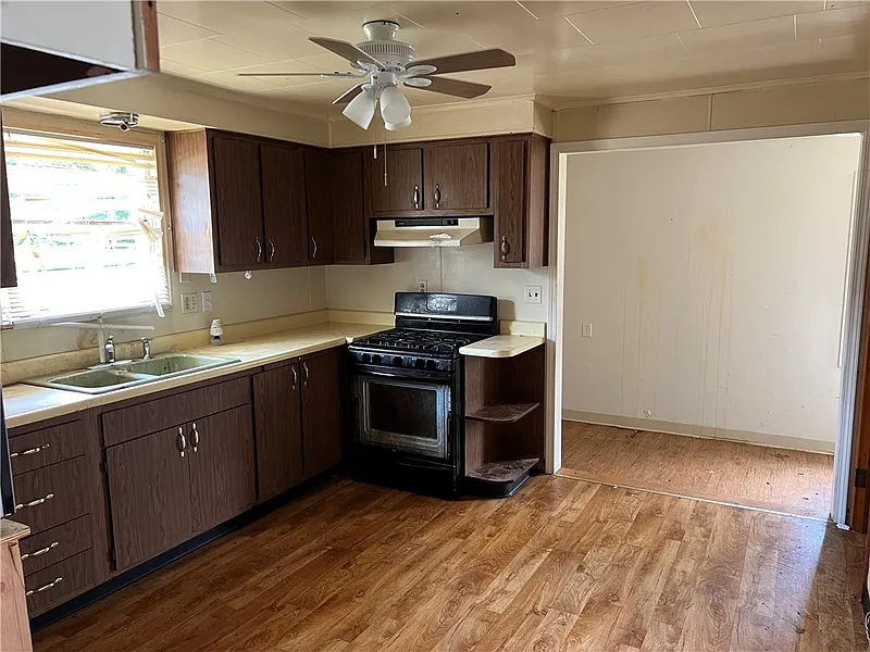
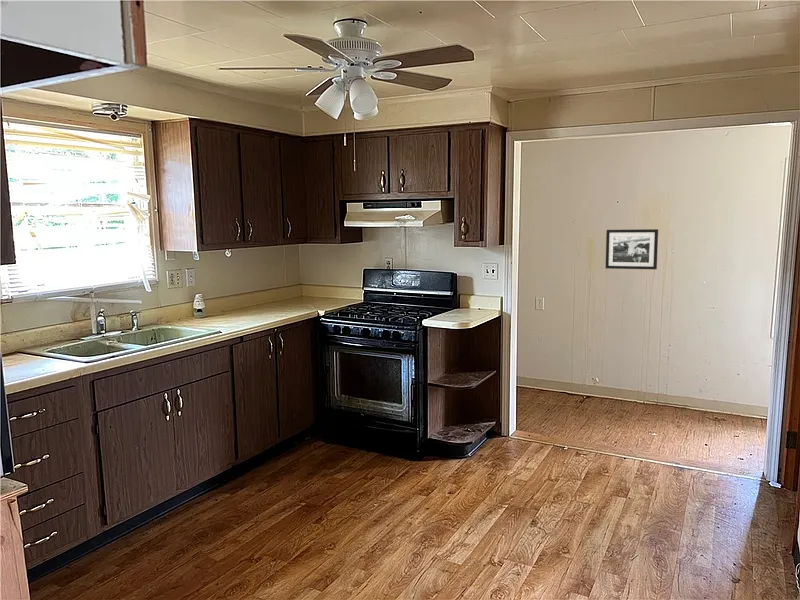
+ picture frame [605,228,659,270]
